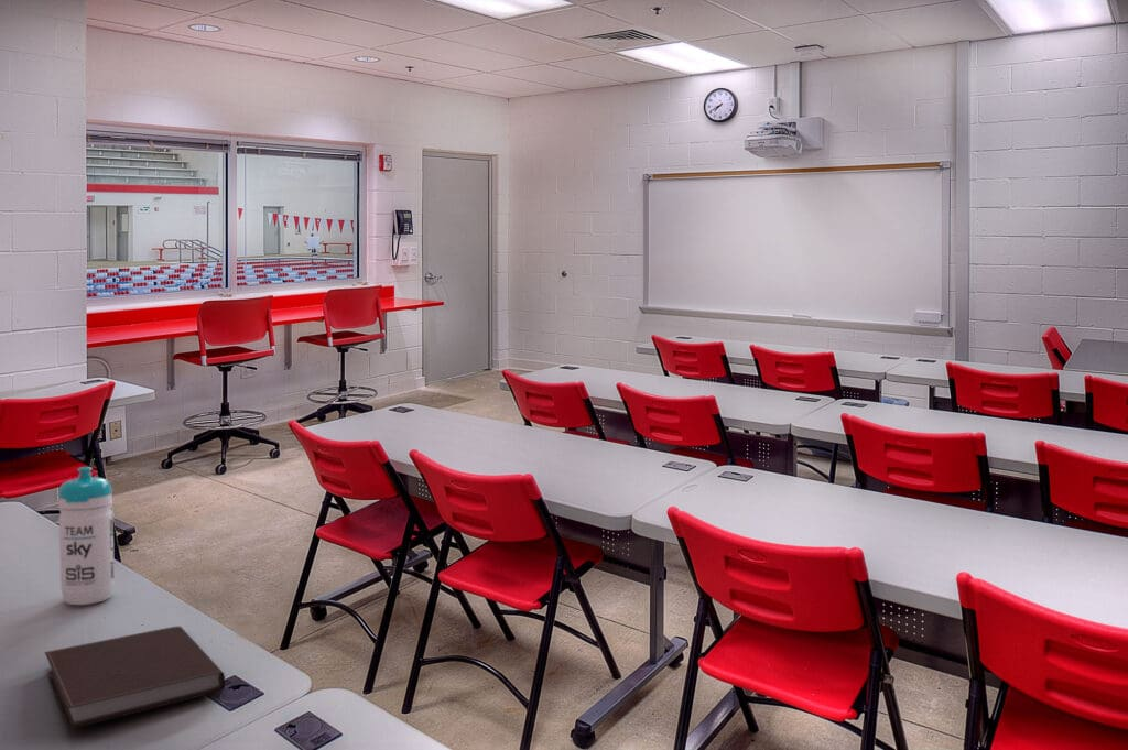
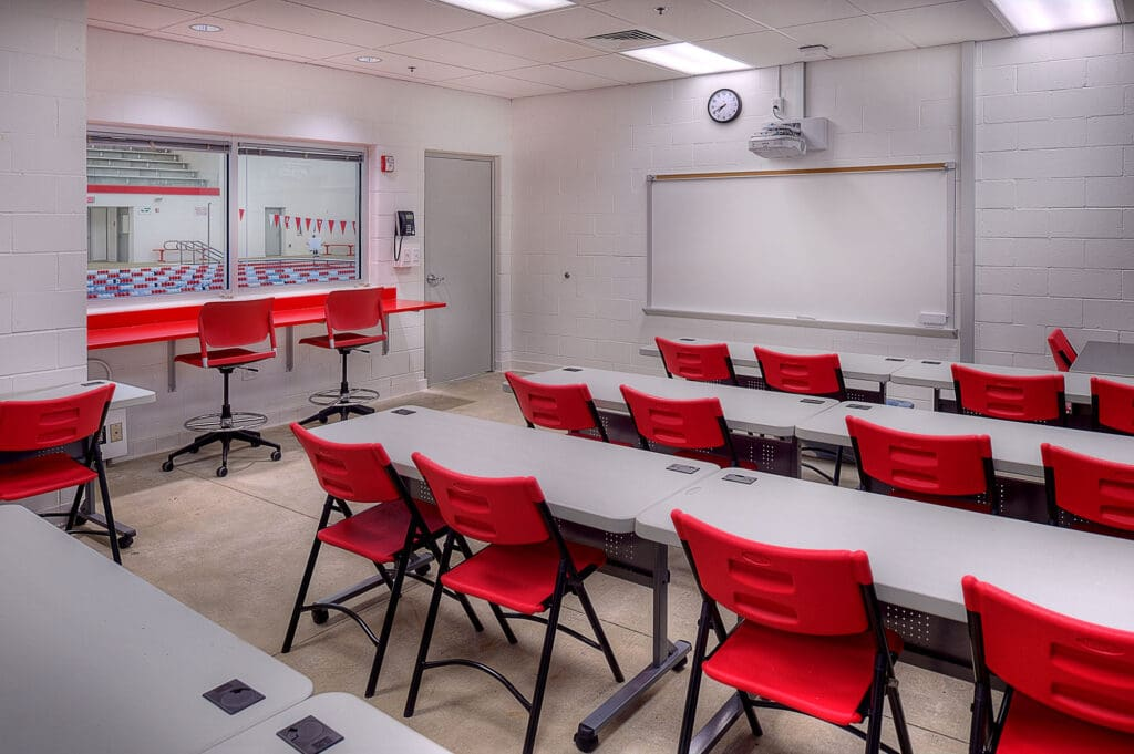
- notebook [44,626,226,730]
- water bottle [57,466,116,606]
